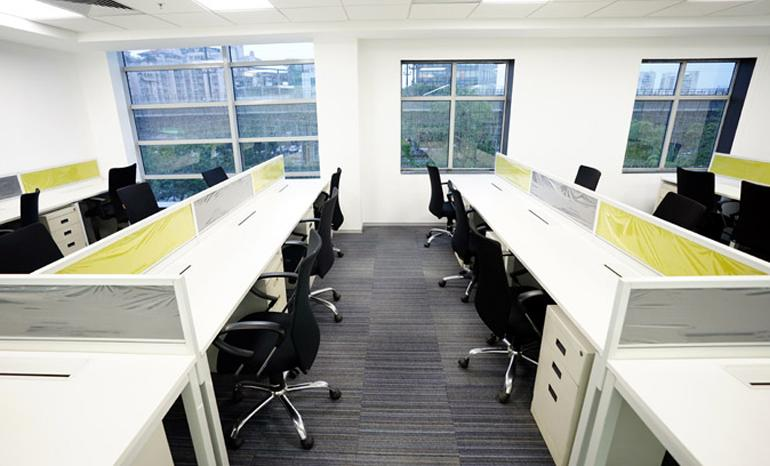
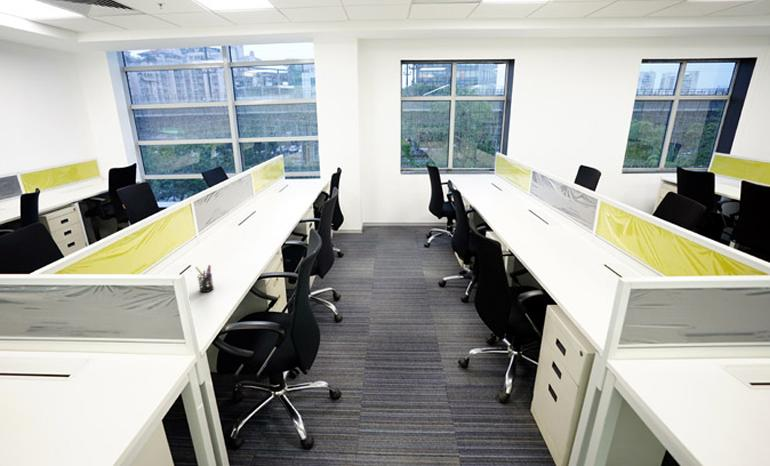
+ pen holder [194,264,215,293]
